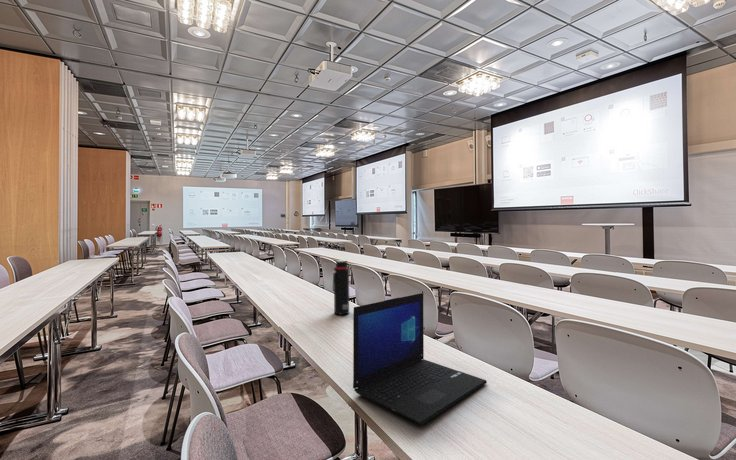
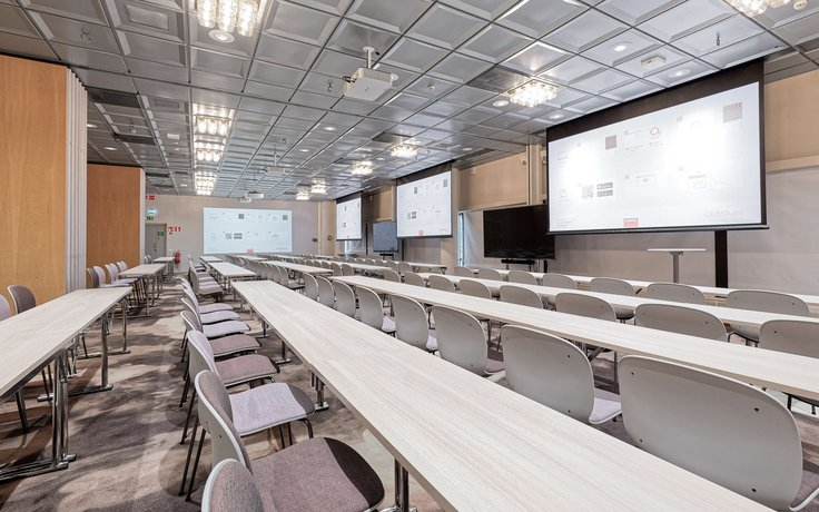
- laptop [352,292,488,426]
- water bottle [332,260,350,316]
